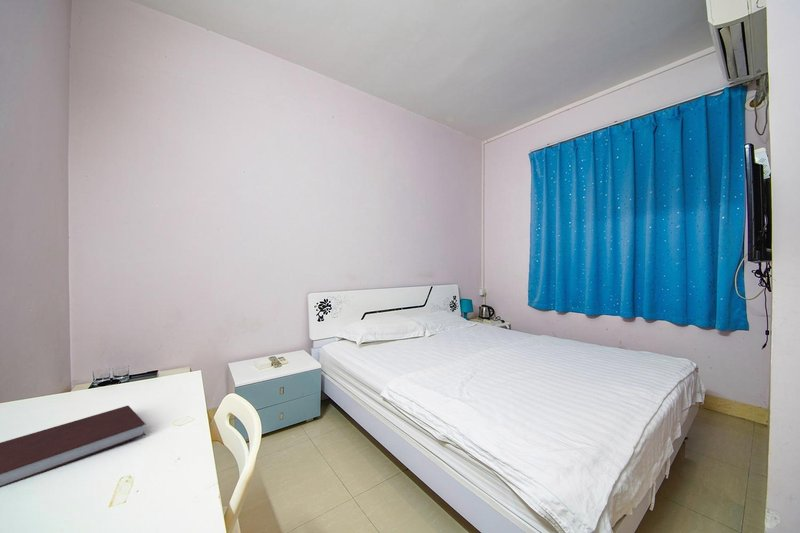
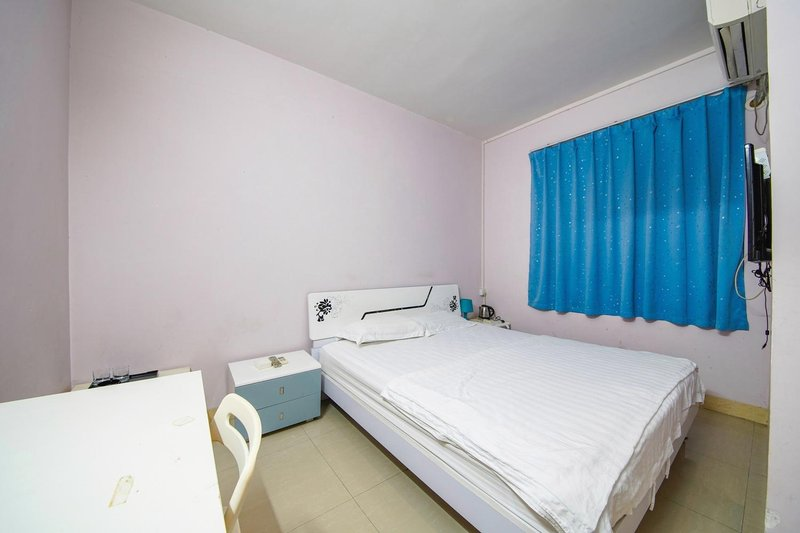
- notebook [0,405,146,489]
